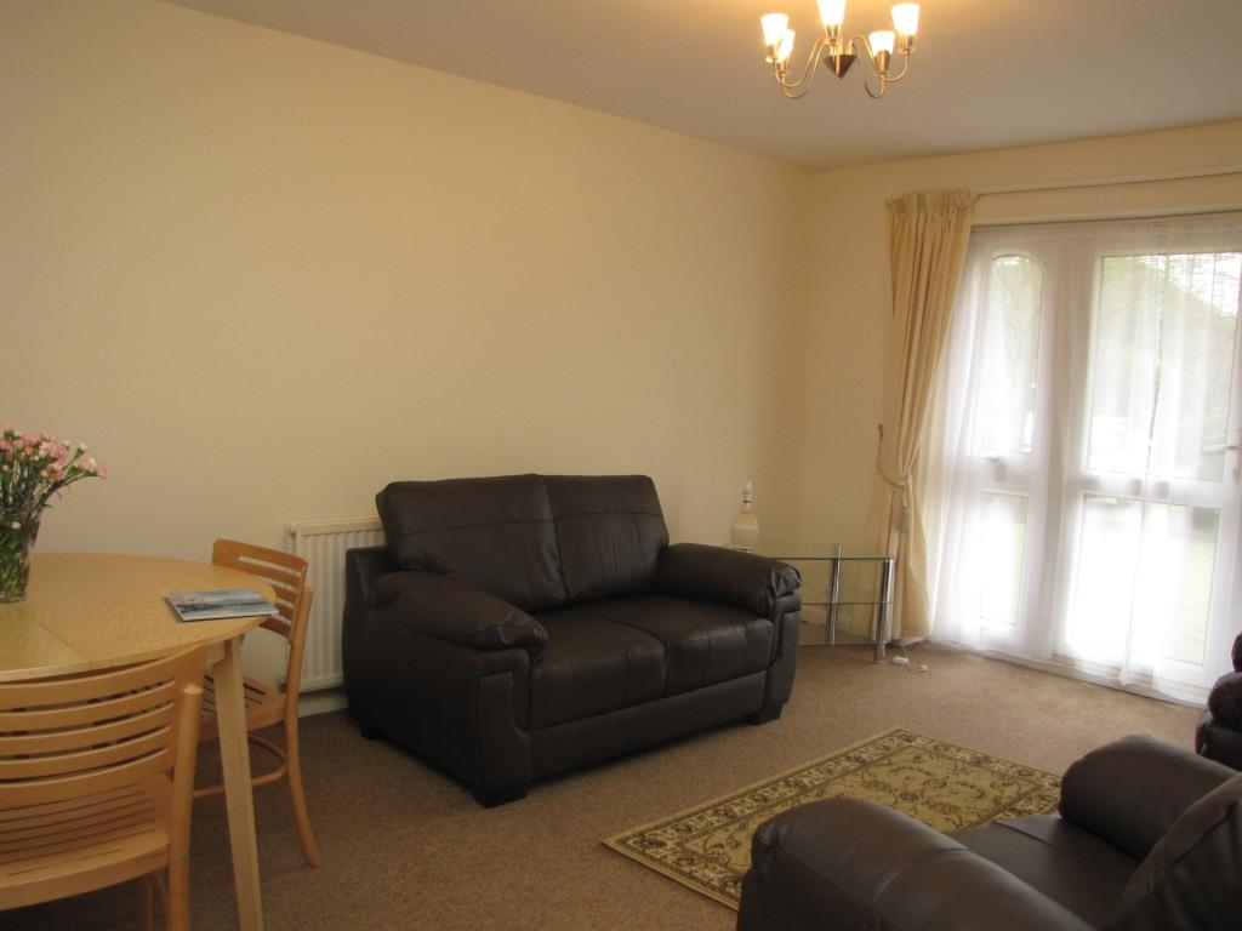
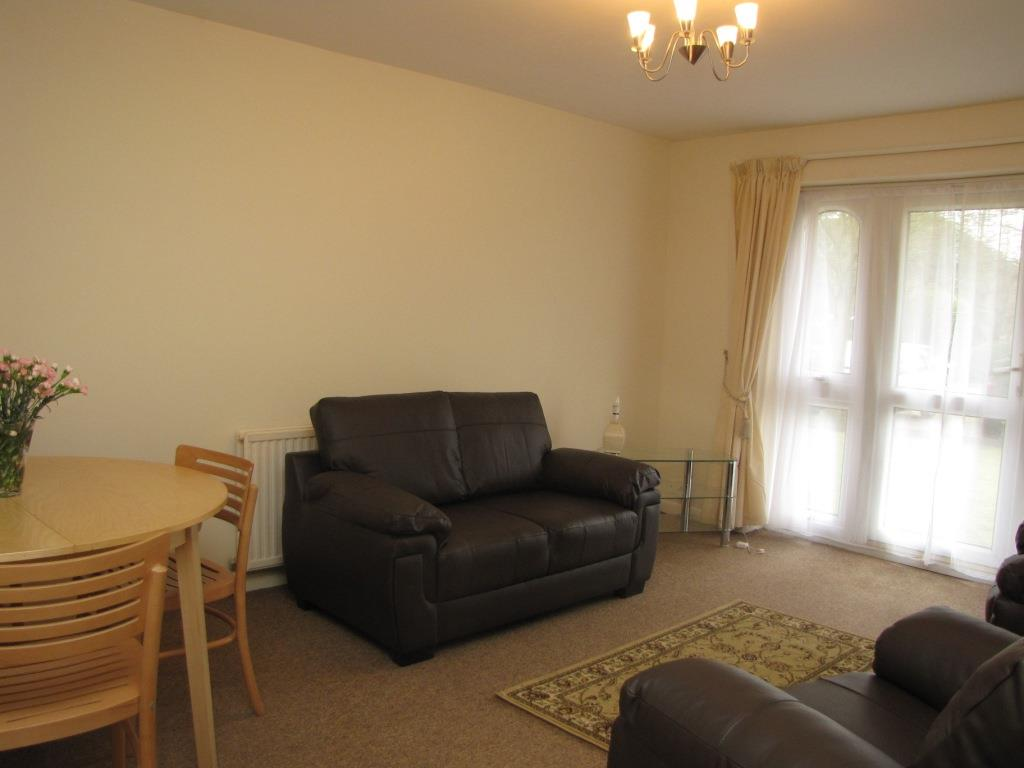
- magazine [165,588,280,622]
